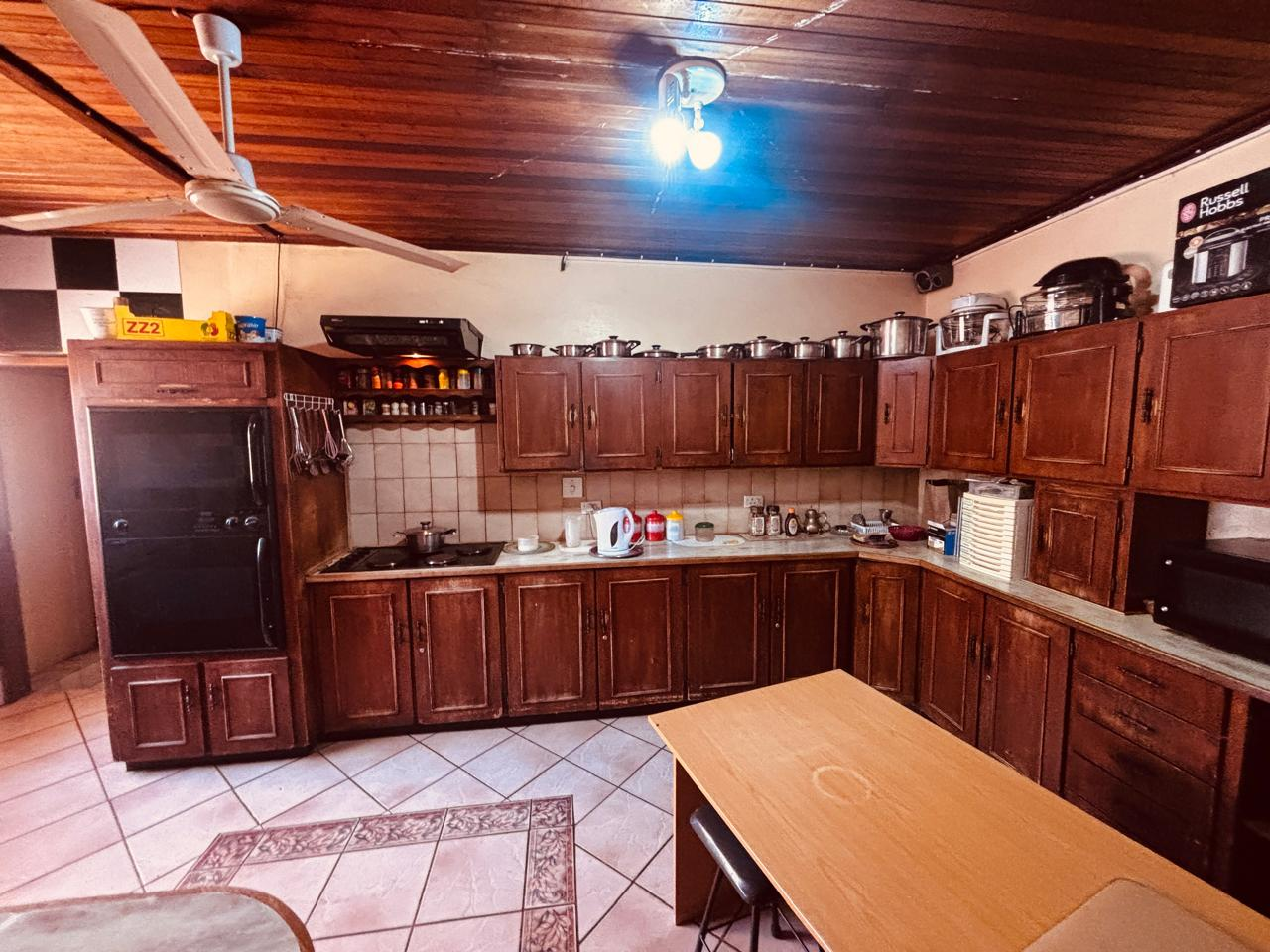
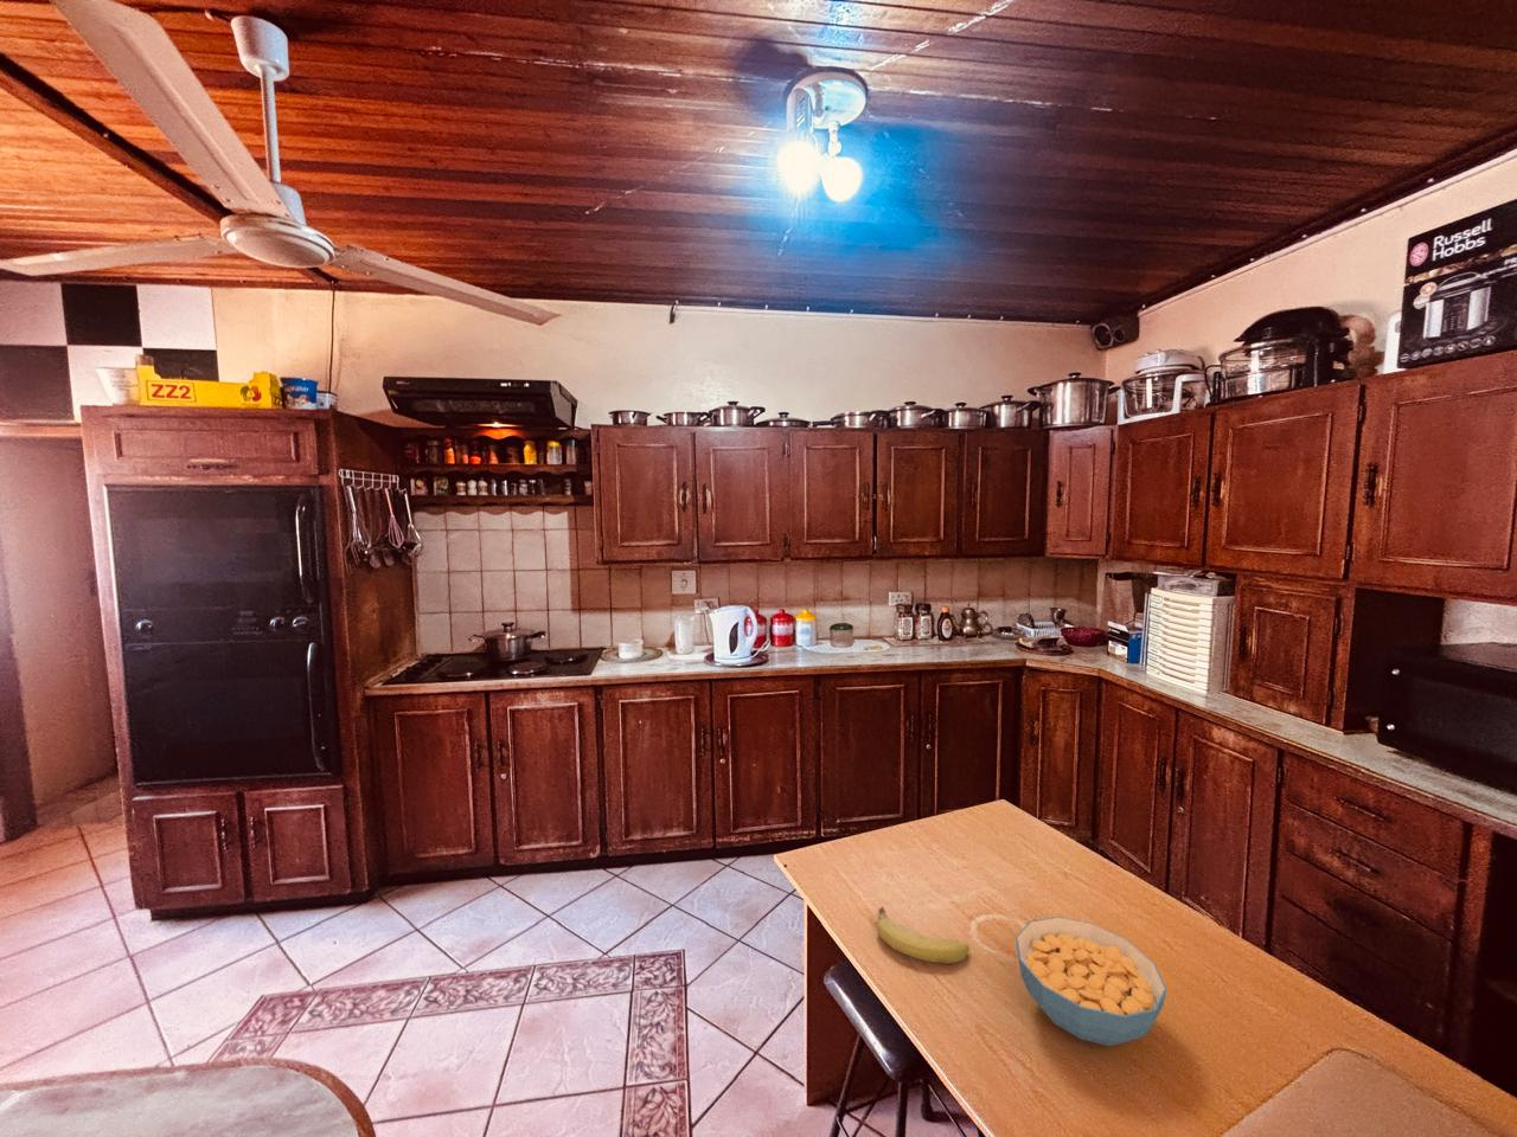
+ cereal bowl [1014,916,1167,1047]
+ fruit [876,906,971,964]
